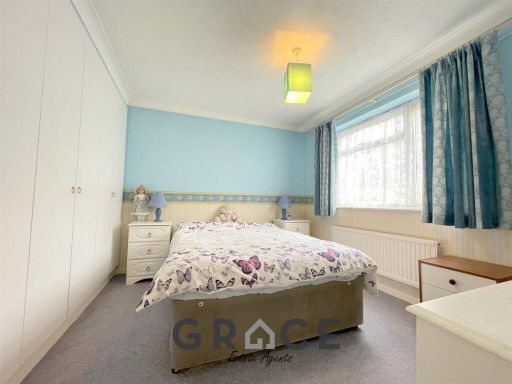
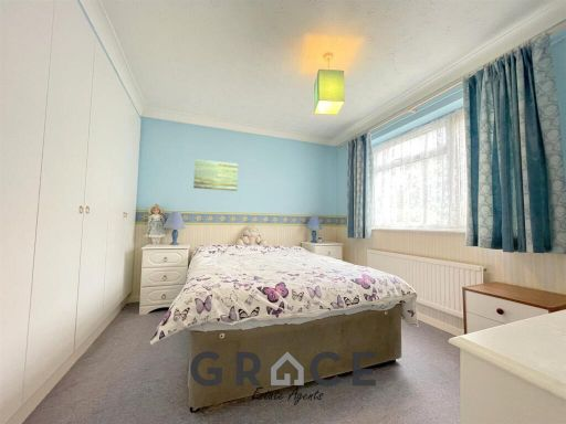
+ wall art [192,158,239,192]
